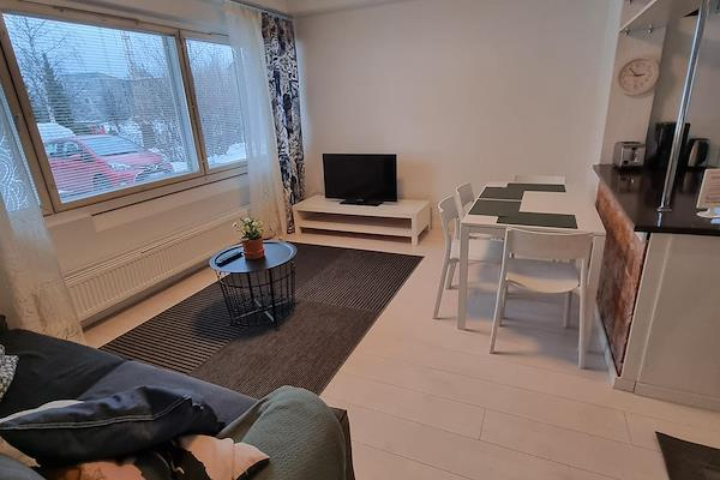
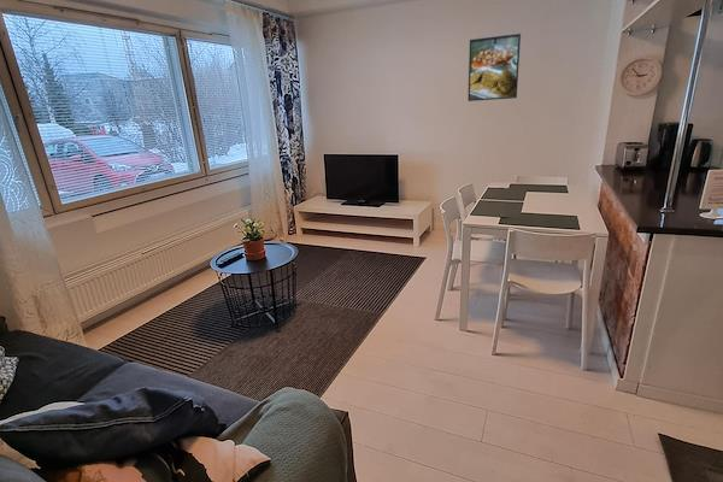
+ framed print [468,33,522,102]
